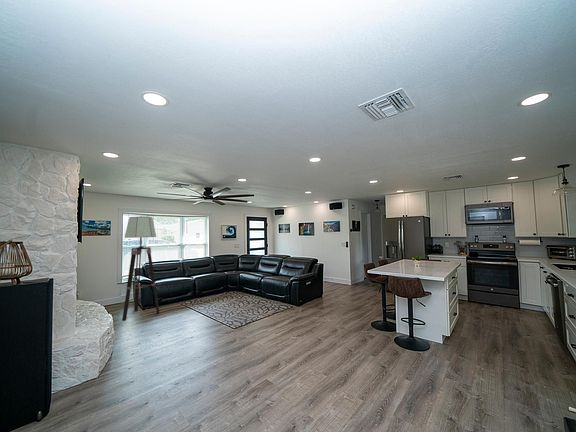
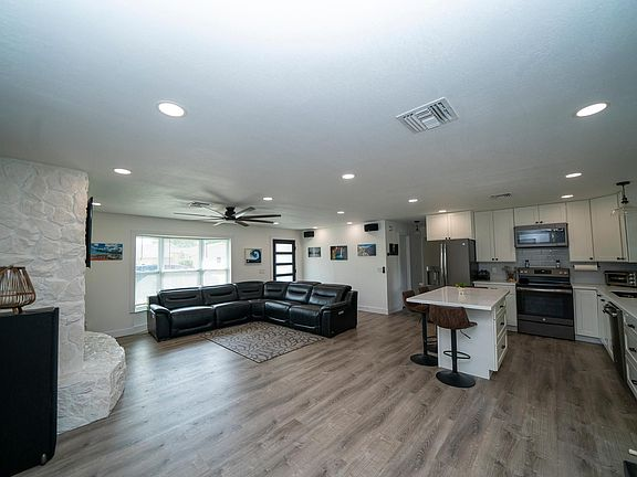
- floor lamp [121,215,160,321]
